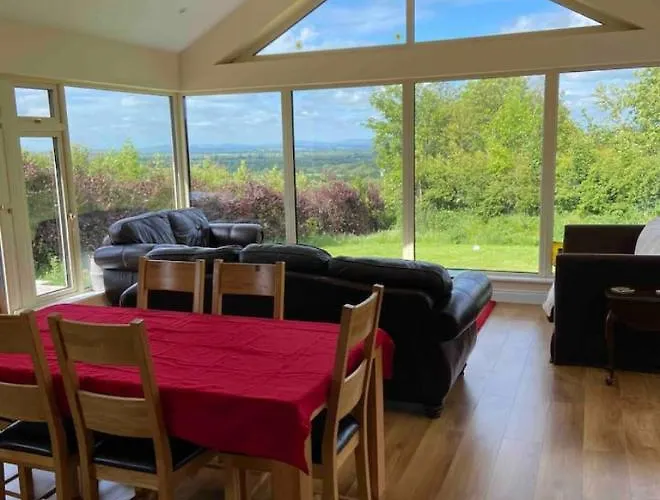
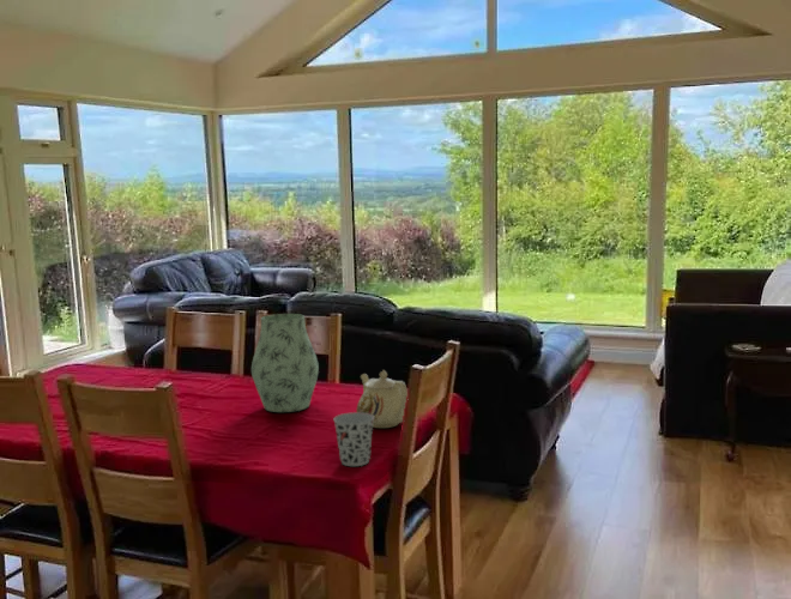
+ teapot [356,369,409,429]
+ cup [332,411,374,467]
+ vase [250,313,320,413]
